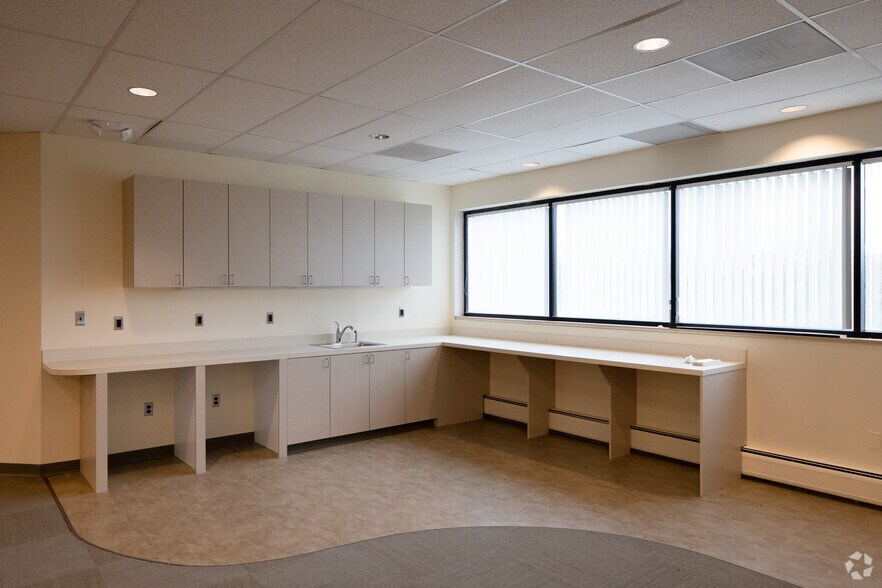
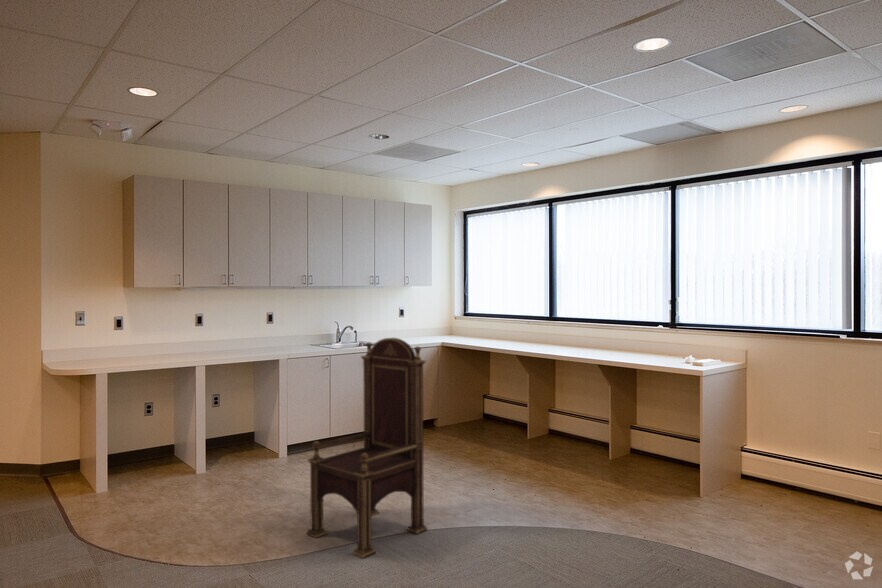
+ chair [305,337,429,559]
